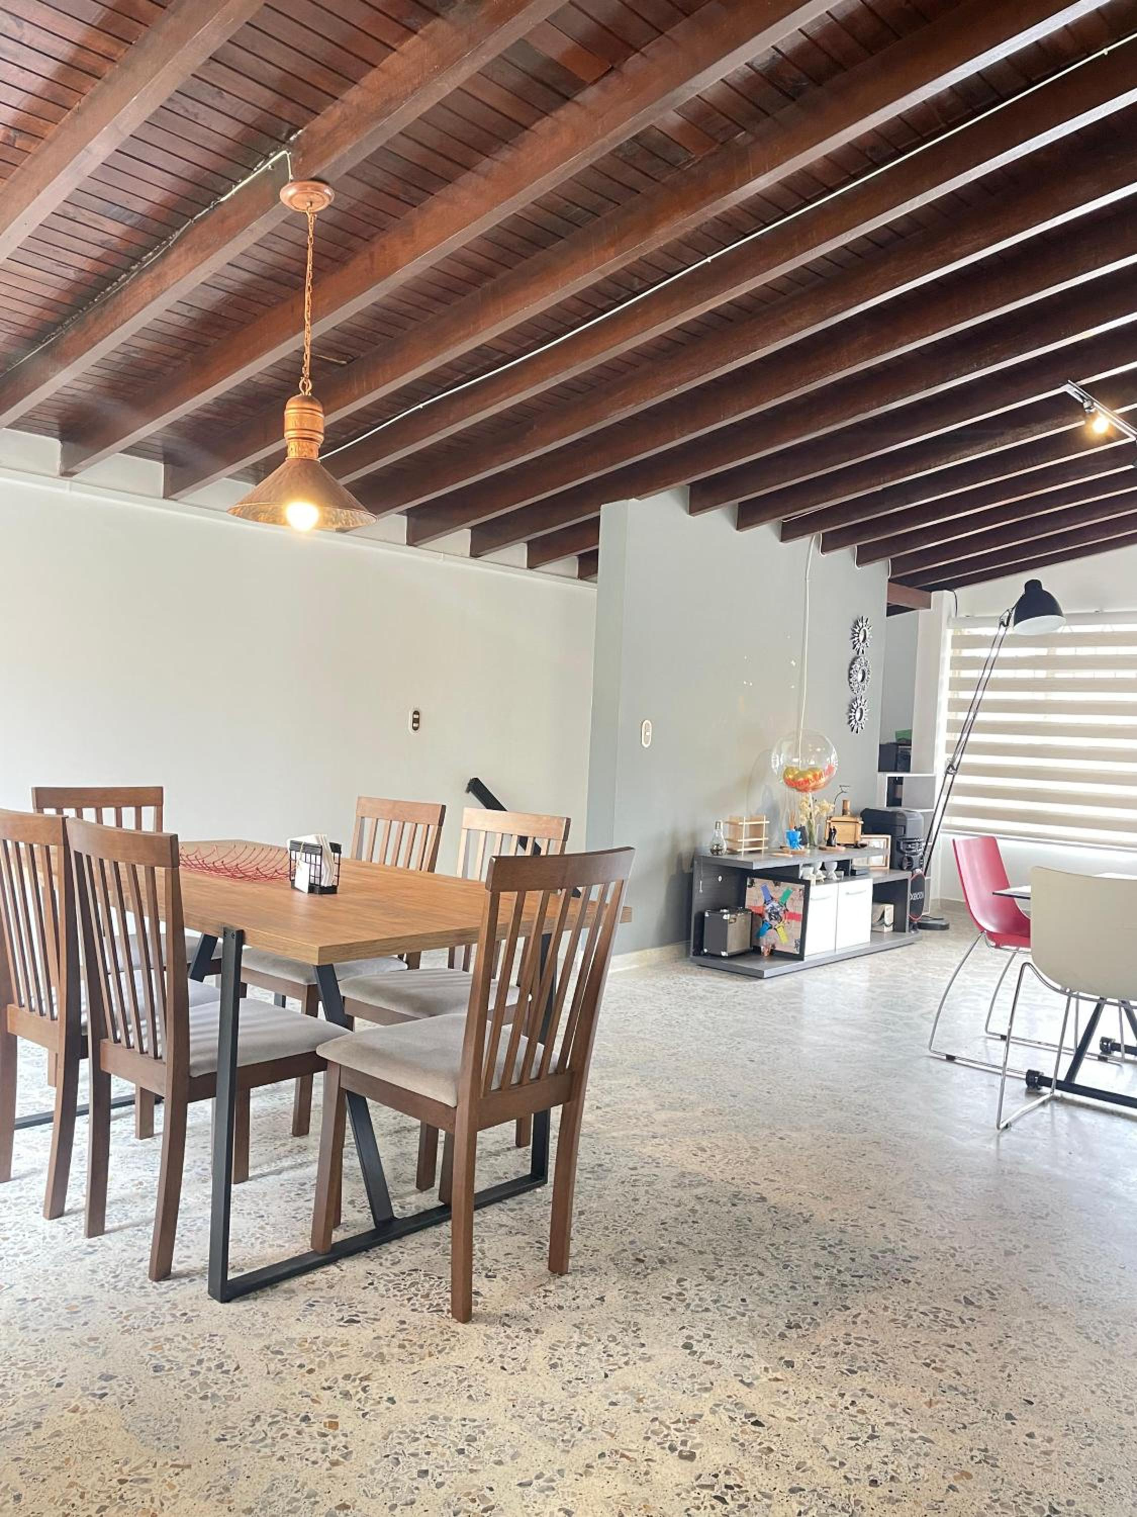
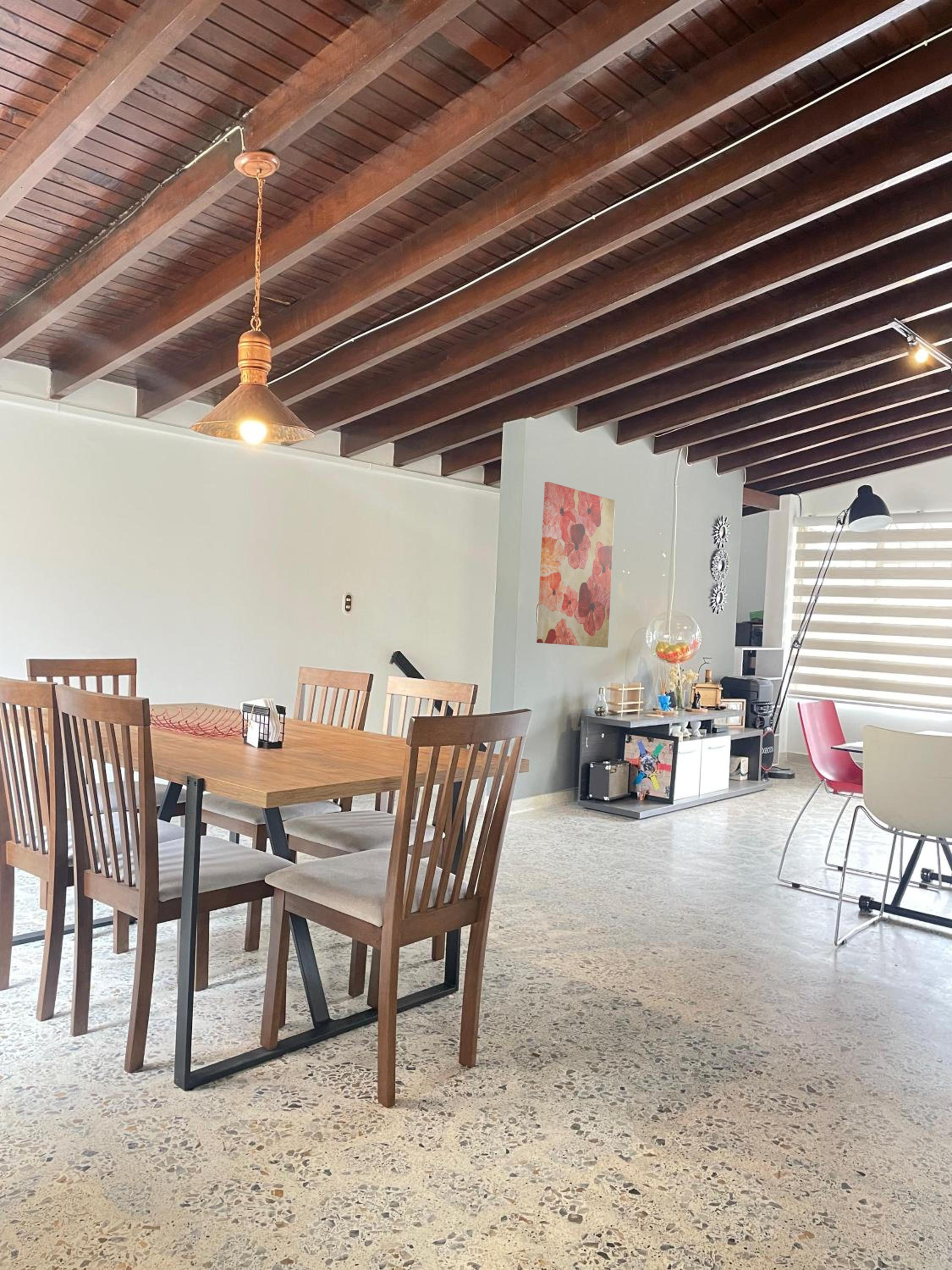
+ wall art [536,481,616,648]
